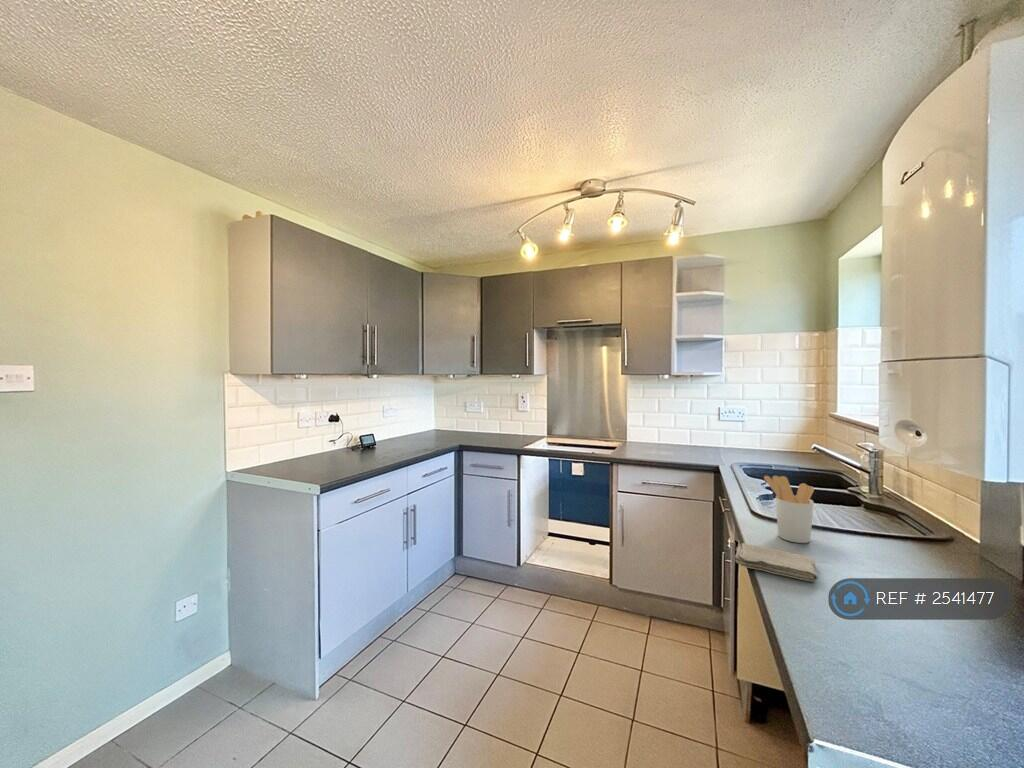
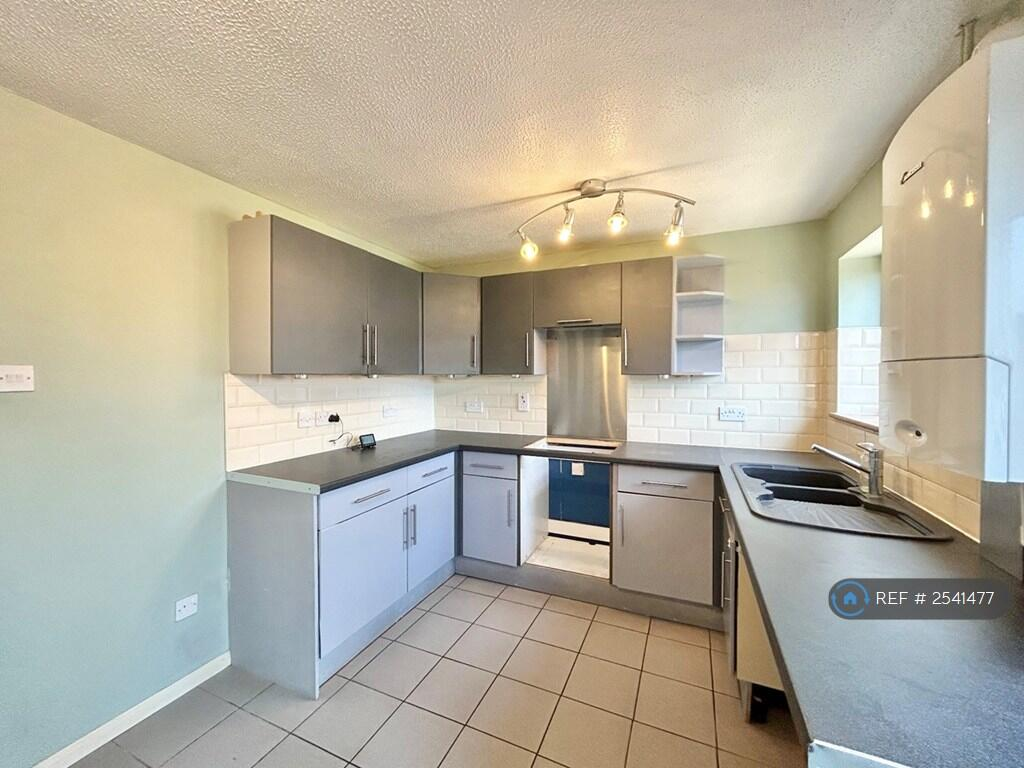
- utensil holder [763,475,815,544]
- washcloth [734,542,819,582]
